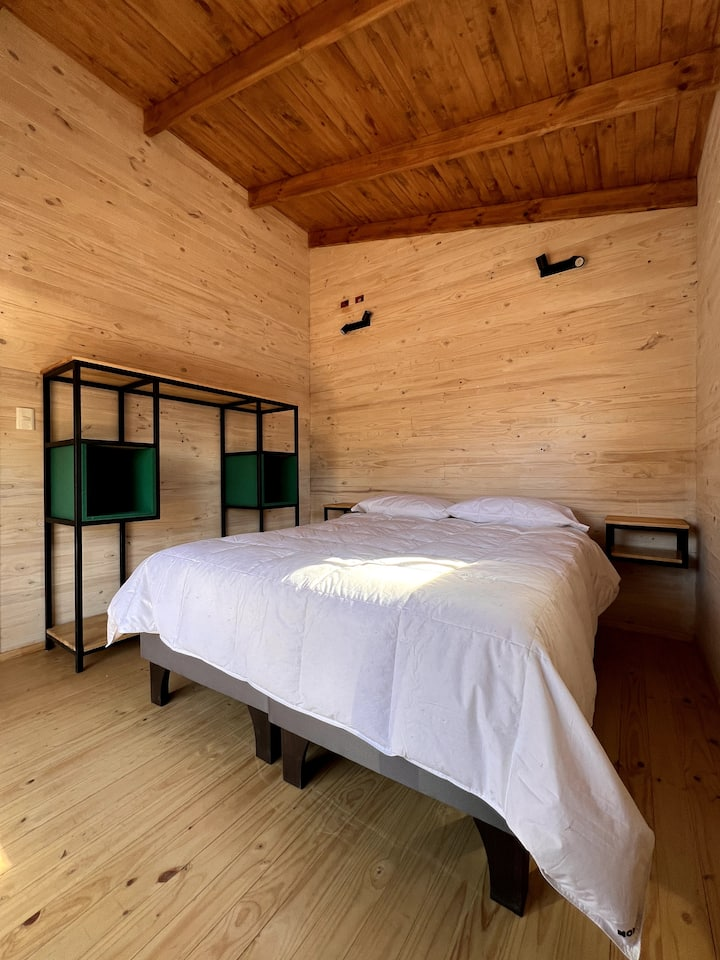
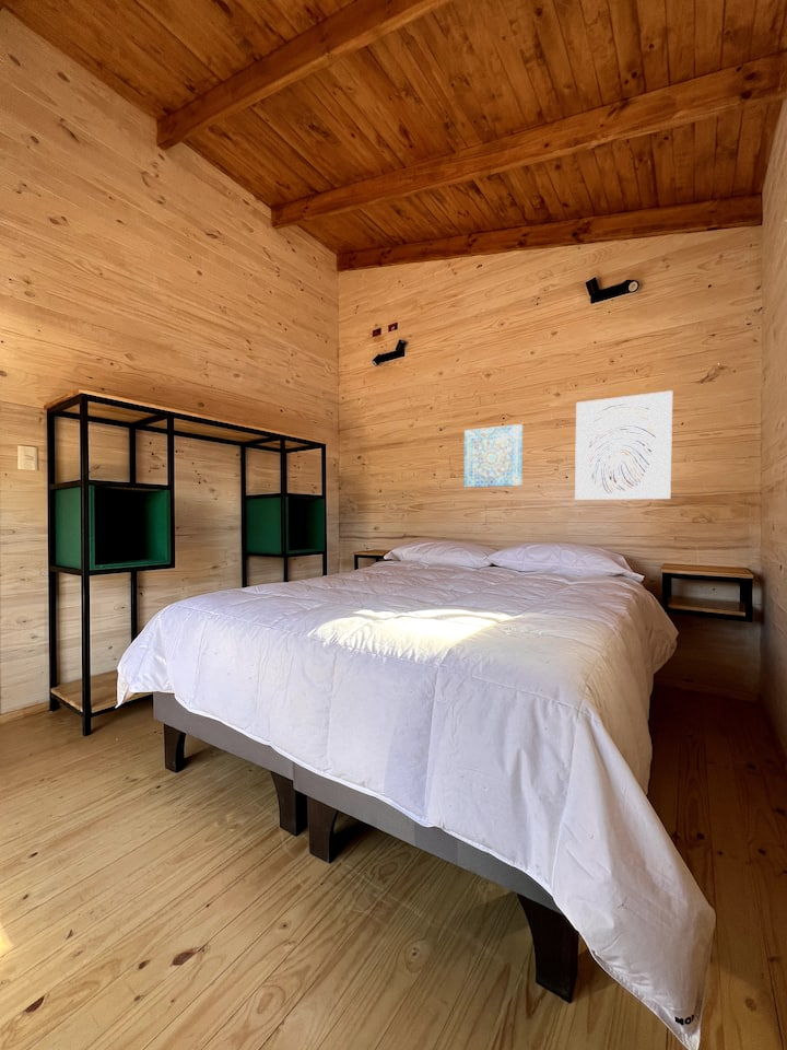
+ wall art [574,389,673,501]
+ wall art [463,423,524,488]
